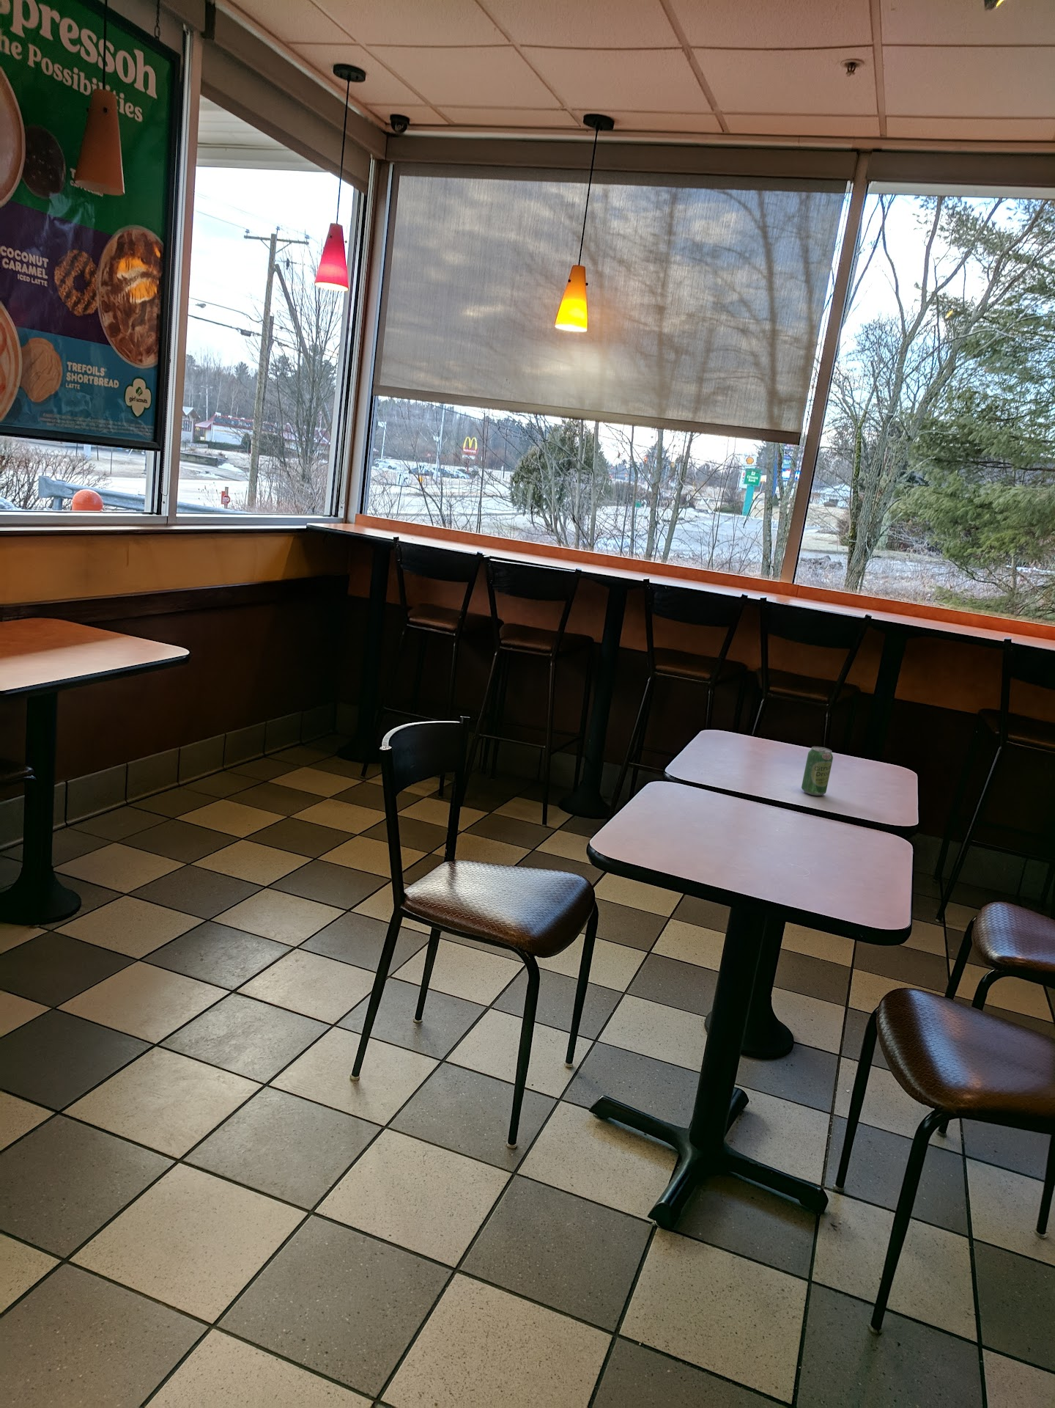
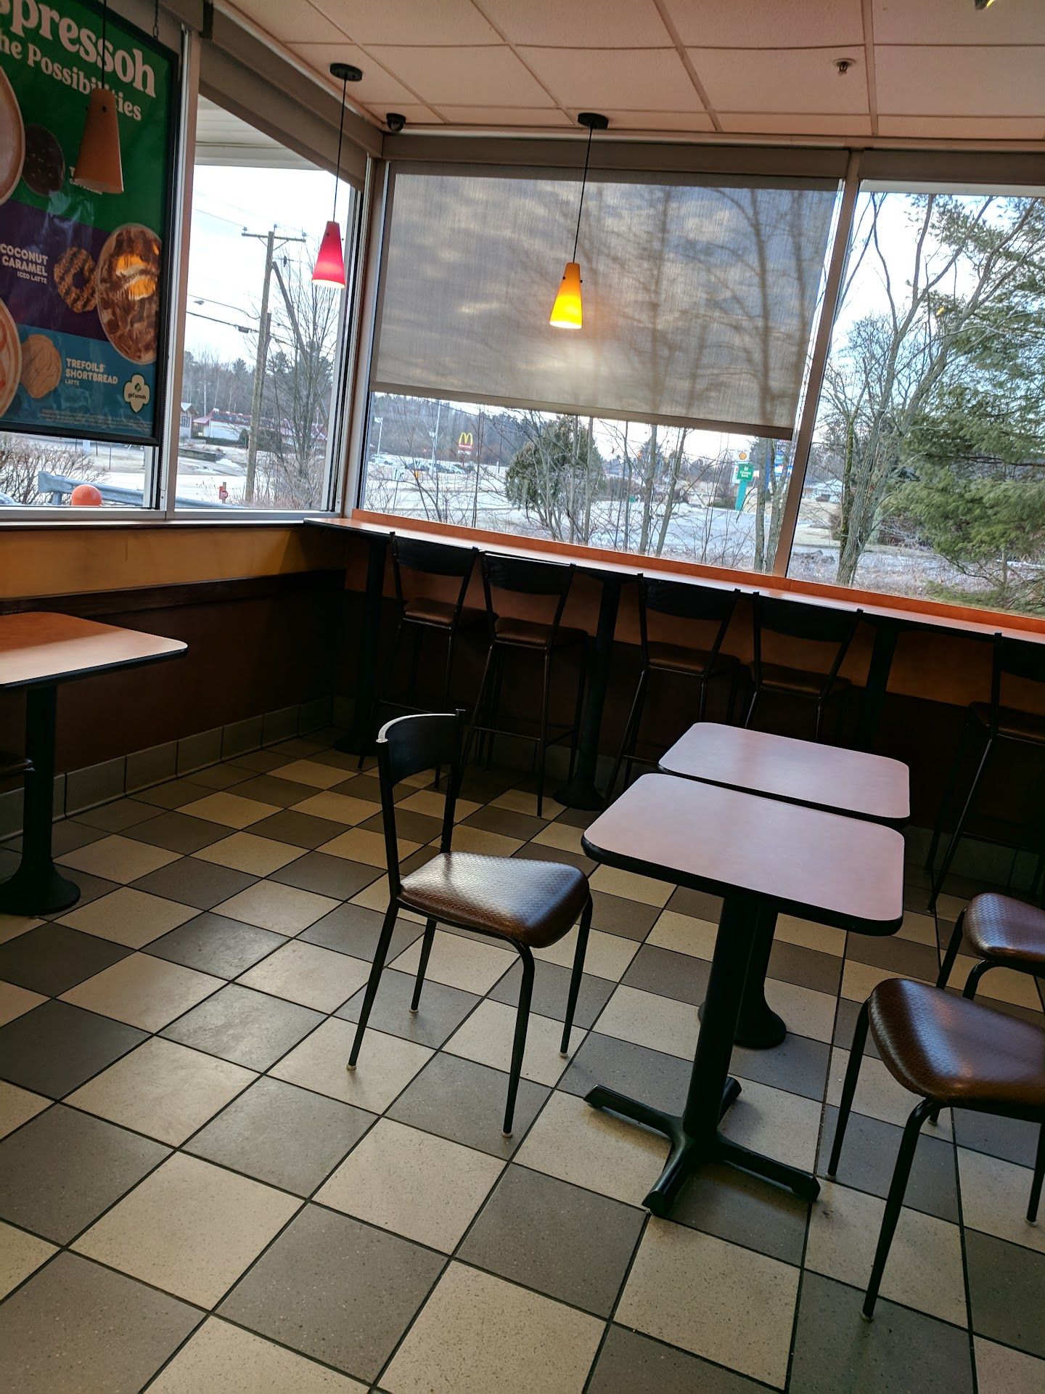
- beverage can [801,746,833,796]
